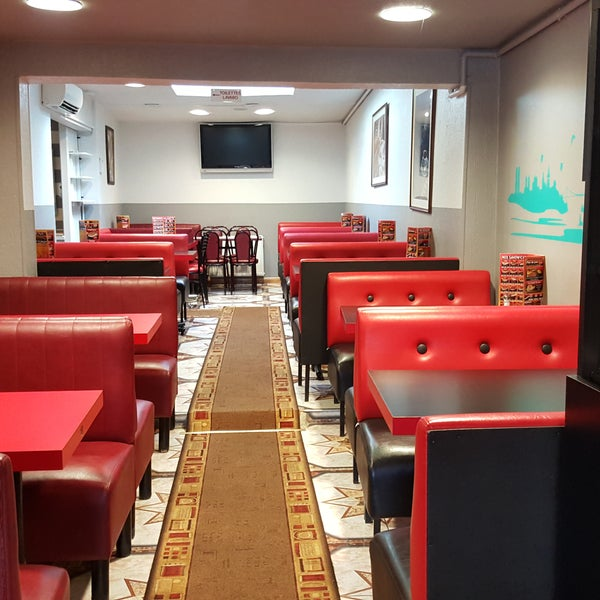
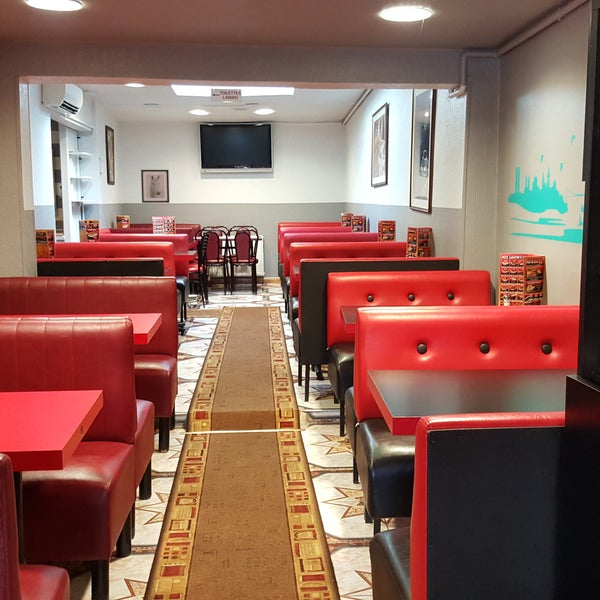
+ wall art [140,169,170,204]
